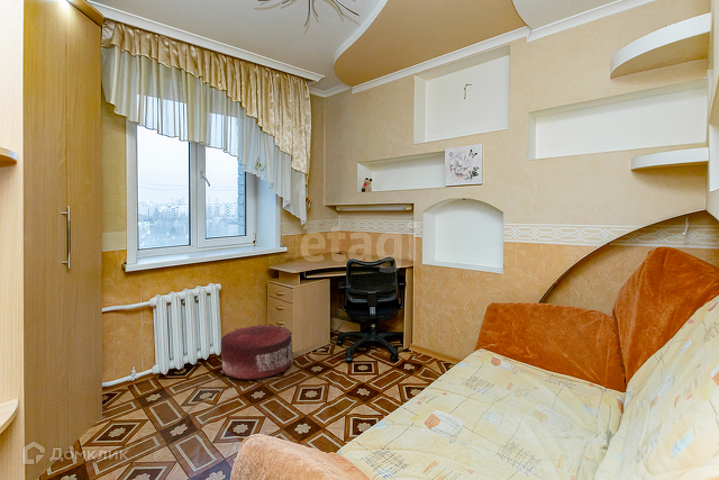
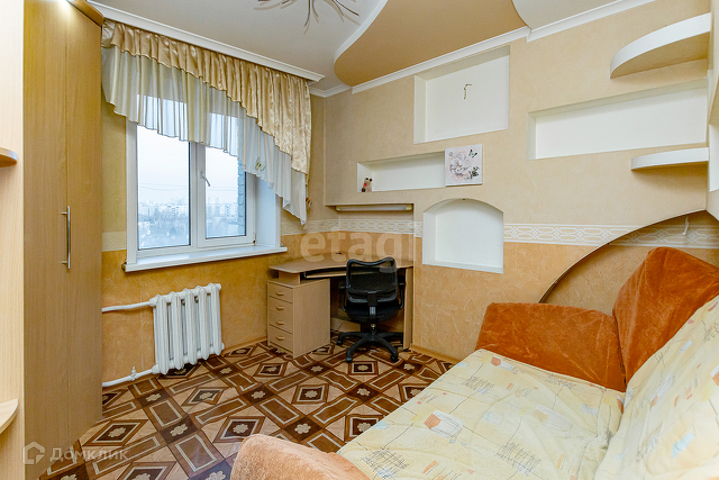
- pouf [220,323,294,380]
